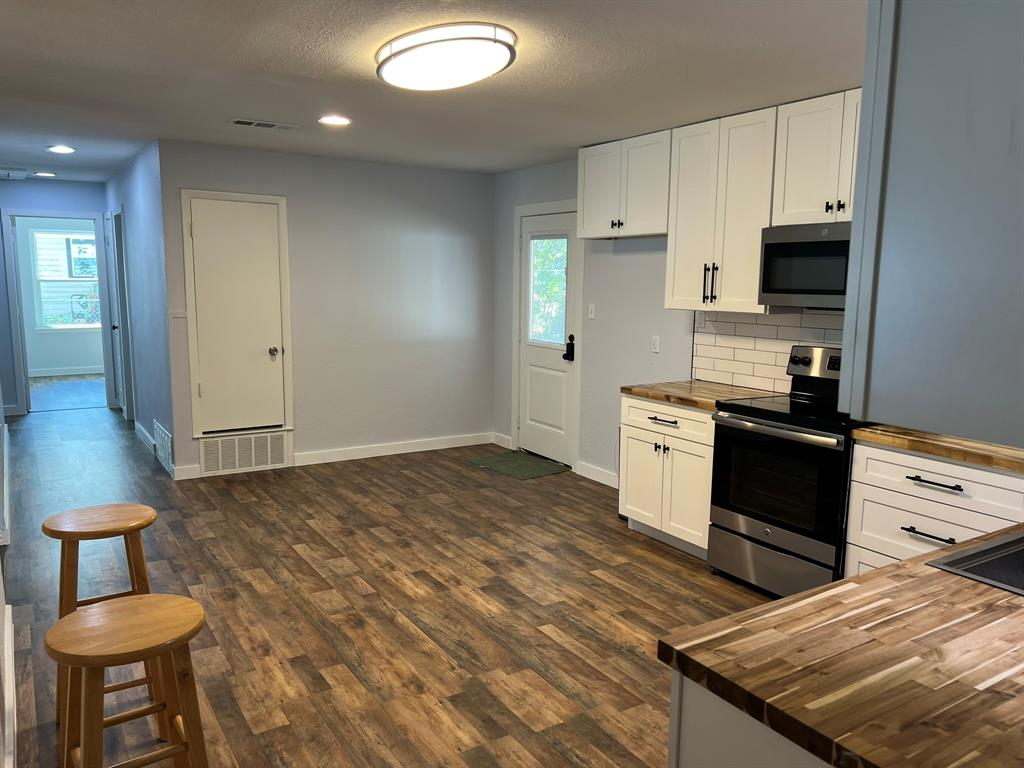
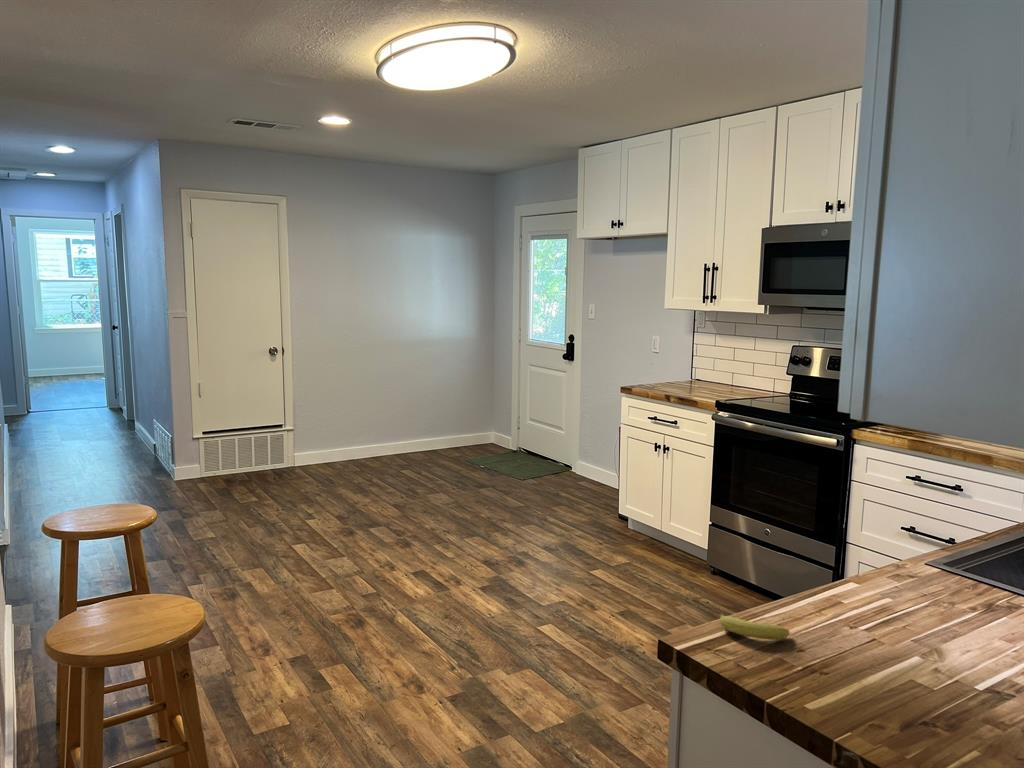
+ fruit [718,611,791,641]
